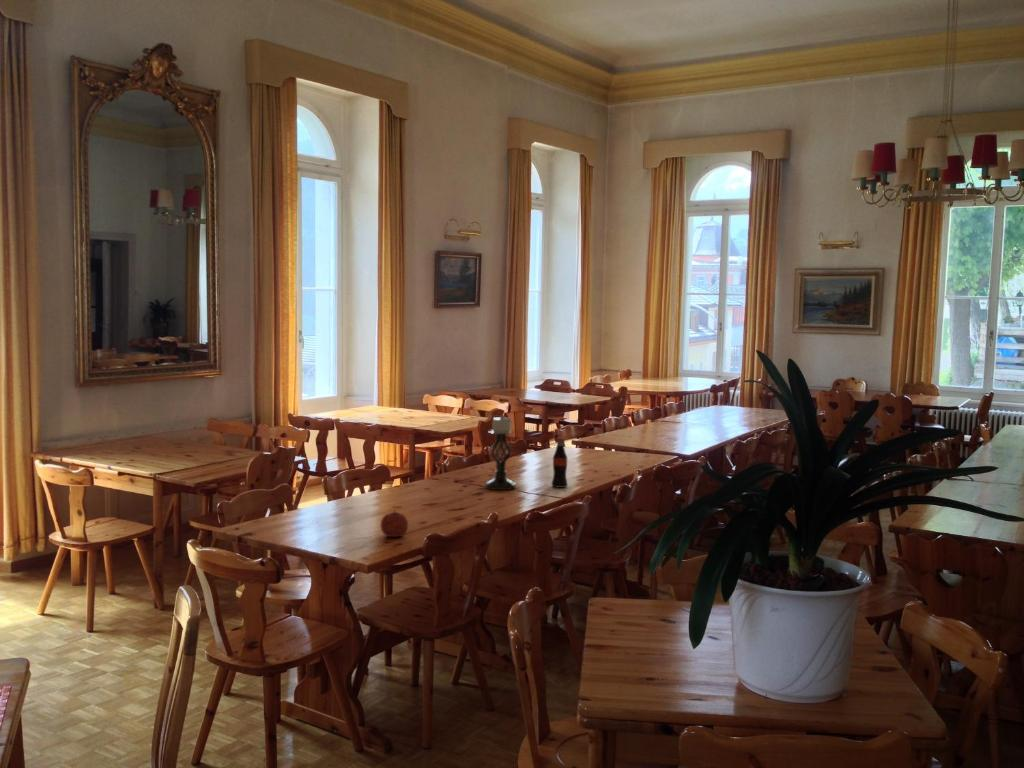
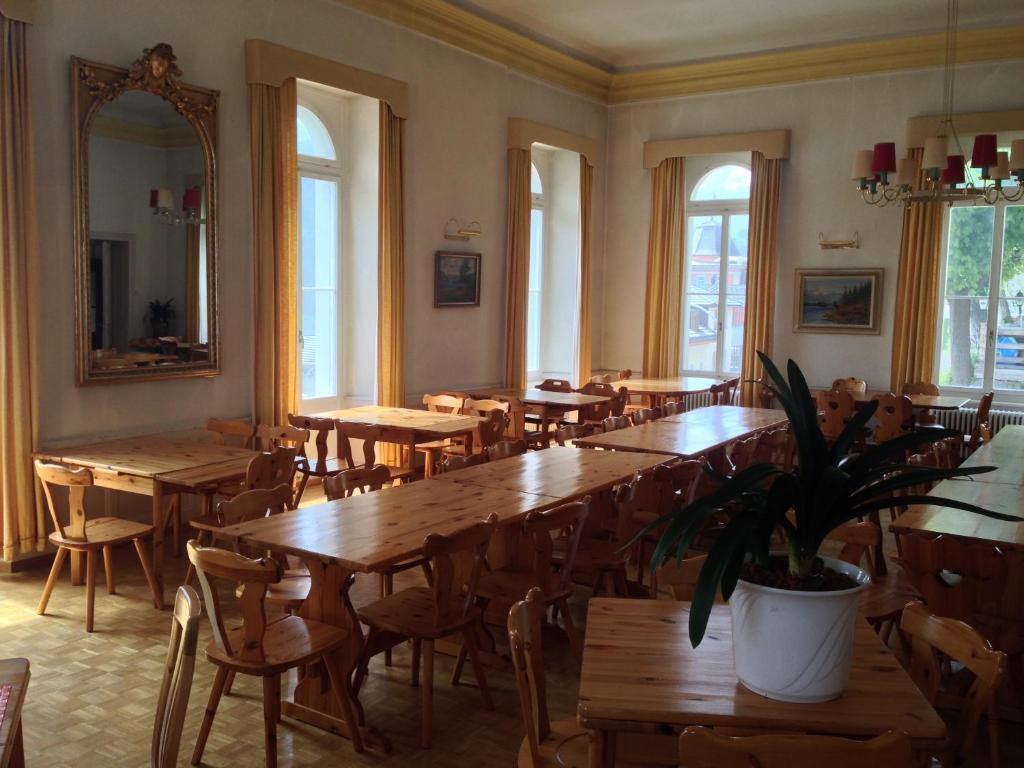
- candle holder [484,414,517,491]
- fruit [380,509,409,538]
- bottle [550,437,569,489]
